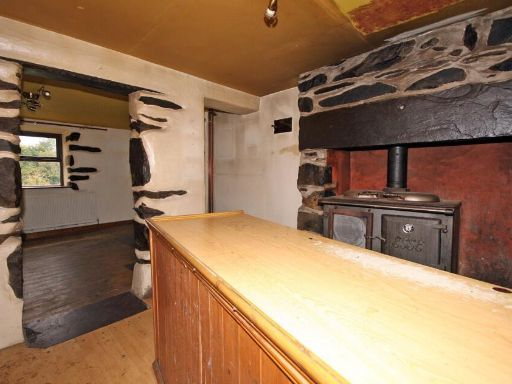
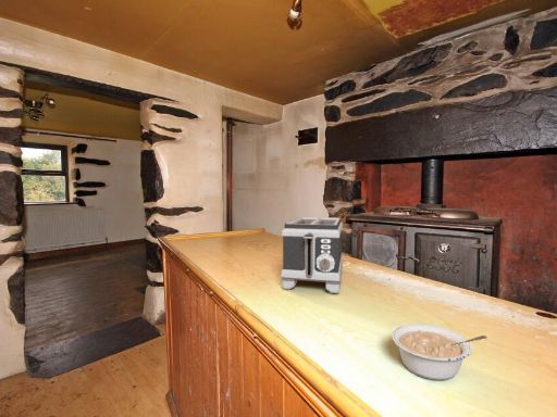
+ toaster [280,216,344,294]
+ legume [391,323,487,381]
